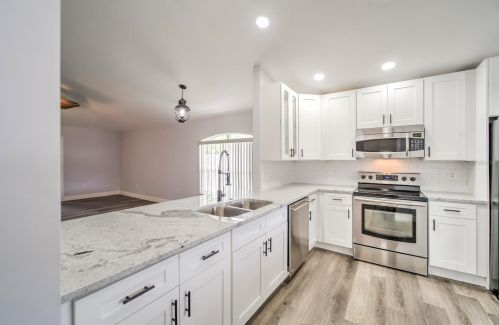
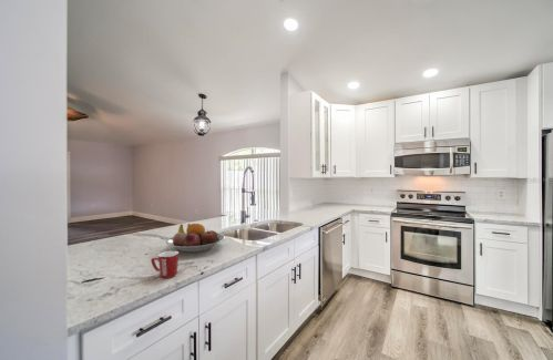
+ mug [151,250,180,279]
+ fruit bowl [165,223,226,254]
